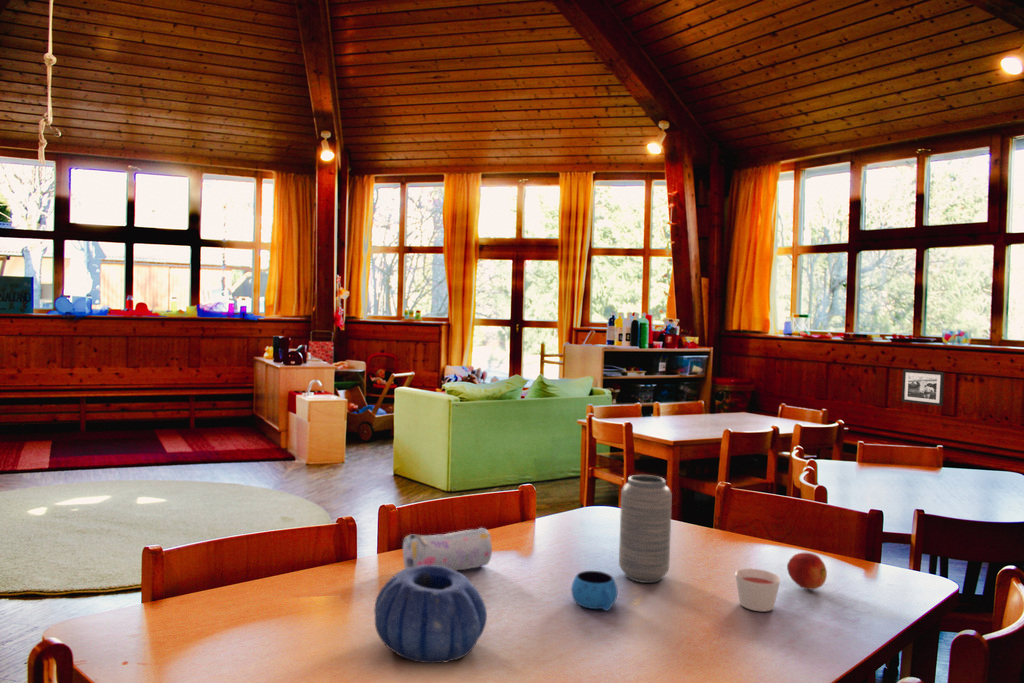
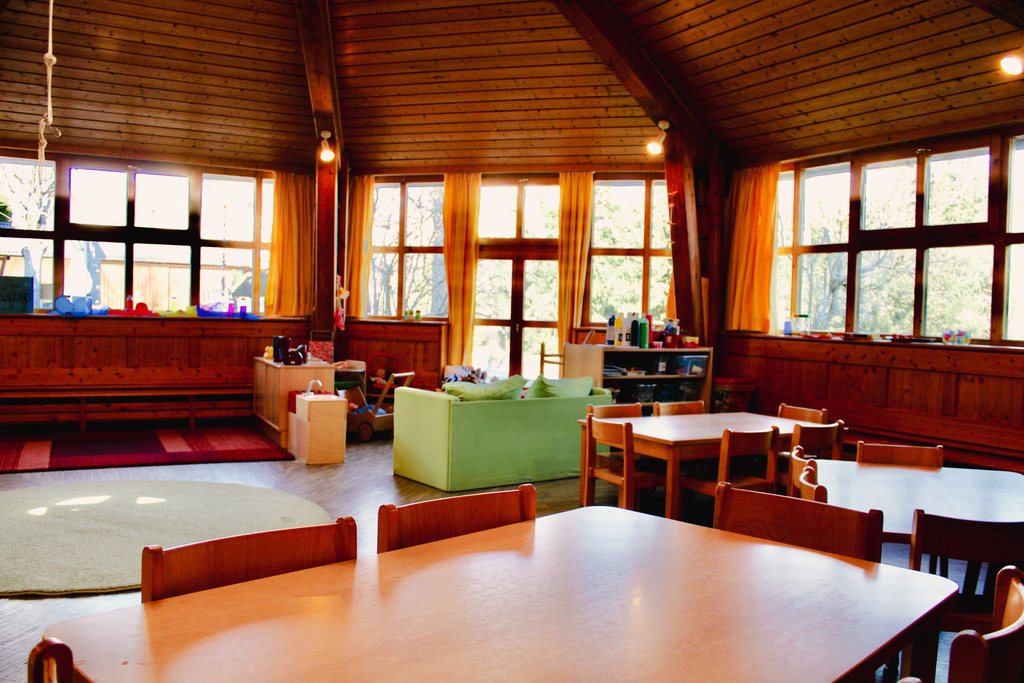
- mug [570,570,618,612]
- apple [786,552,828,591]
- candle [734,568,781,613]
- decorative bowl [373,565,488,664]
- vase [618,474,673,584]
- pencil case [402,527,493,571]
- picture frame [901,369,945,407]
